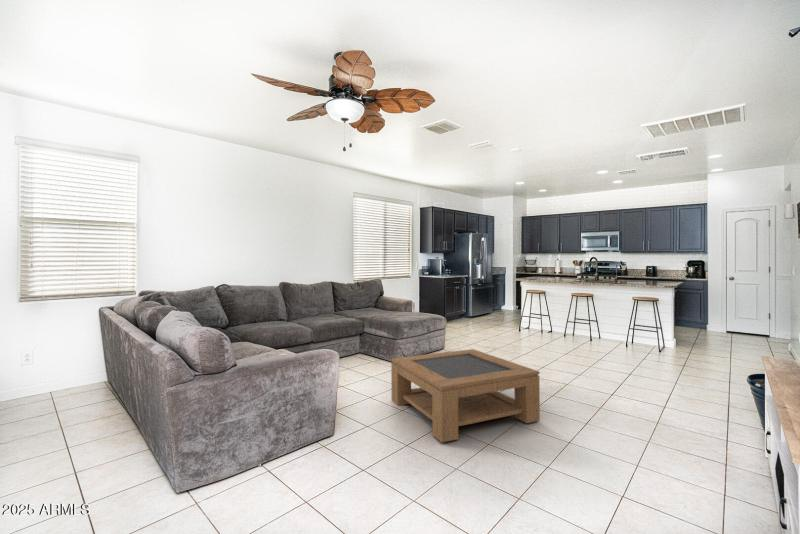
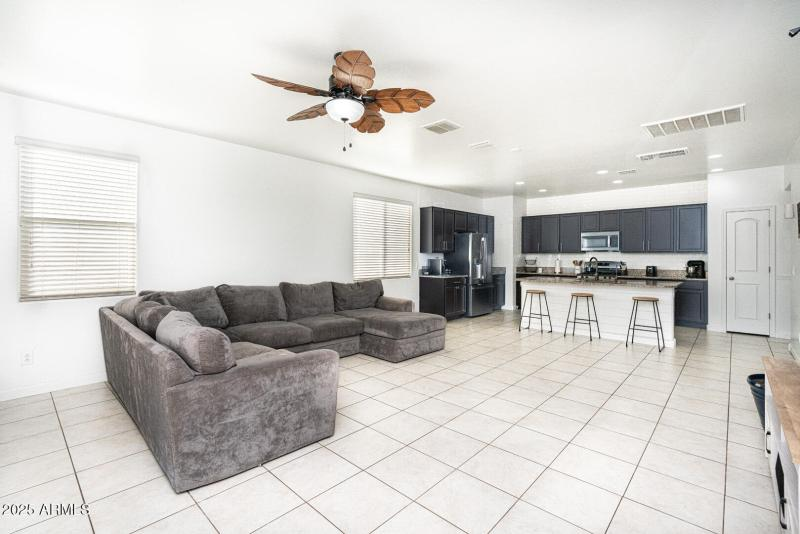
- coffee table [390,348,541,444]
